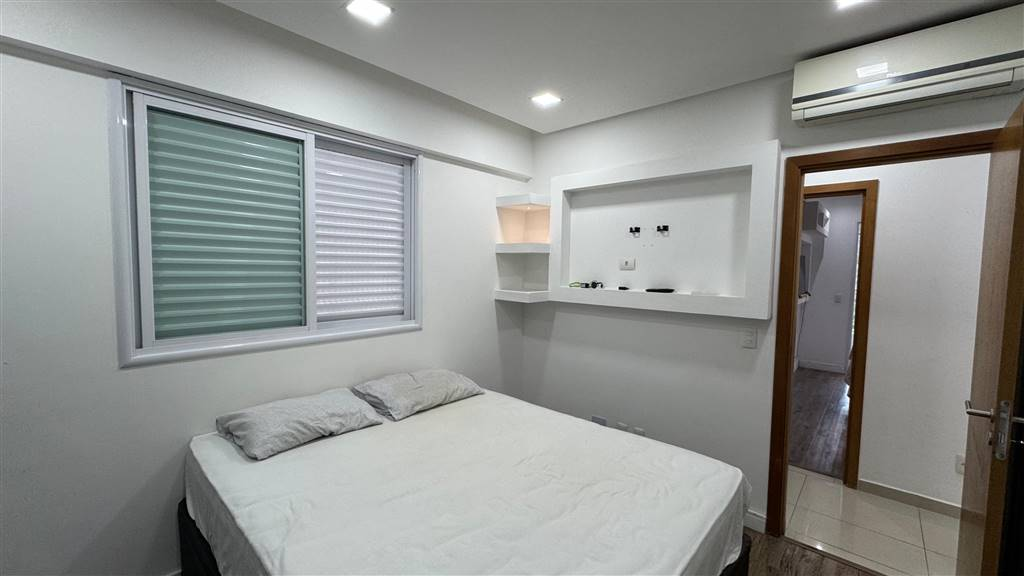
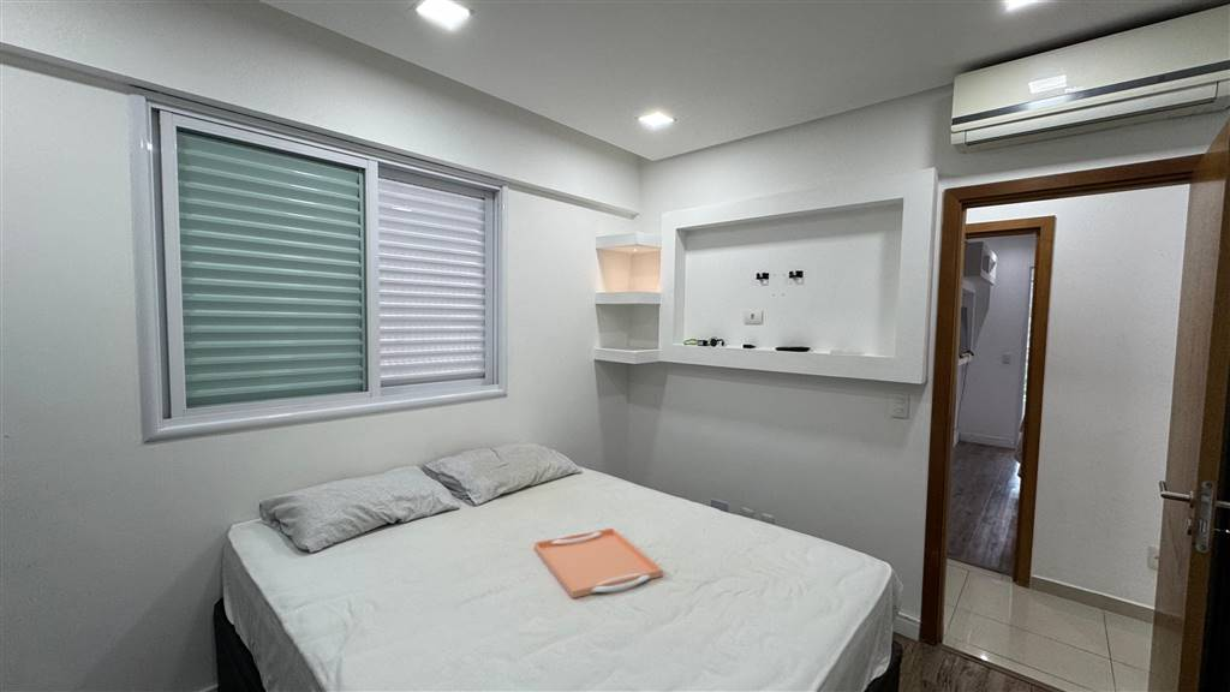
+ serving tray [533,527,664,599]
